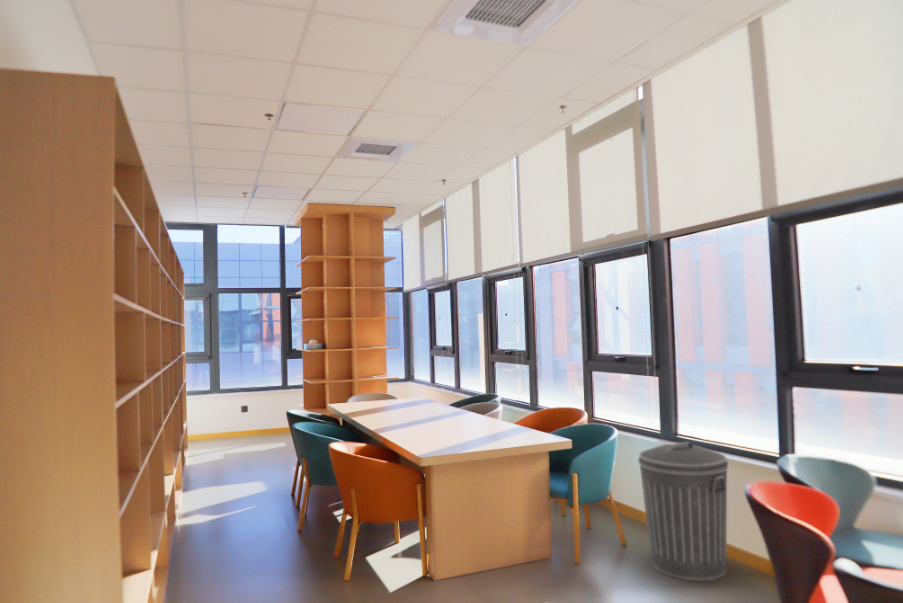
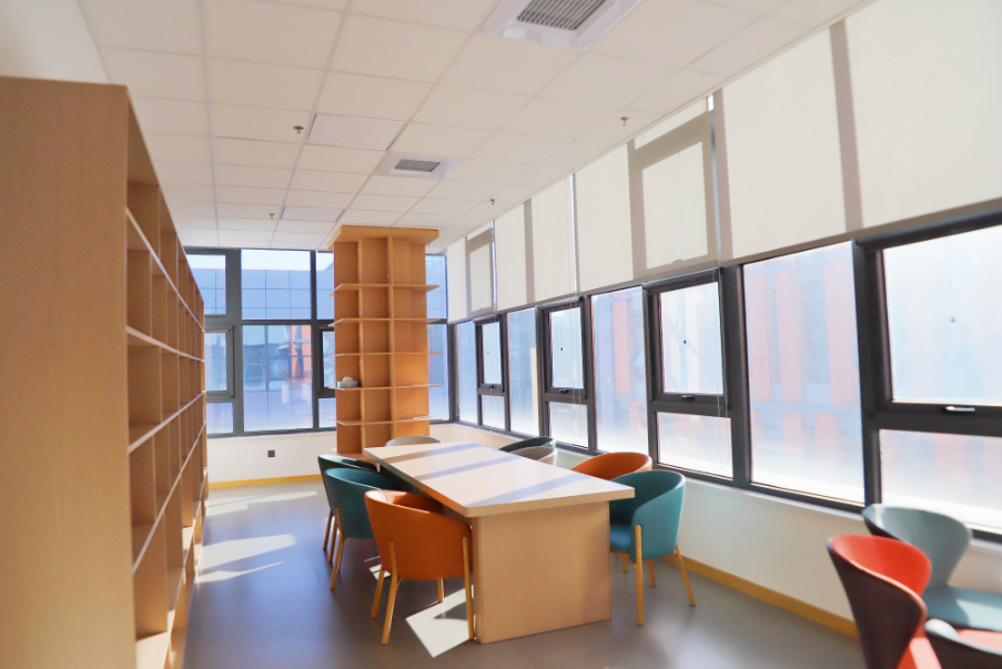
- trash can [637,441,729,582]
